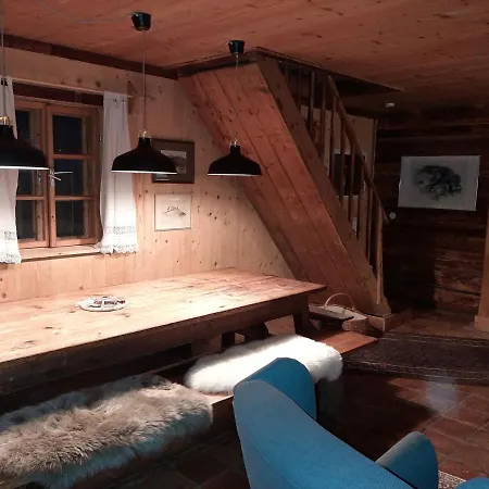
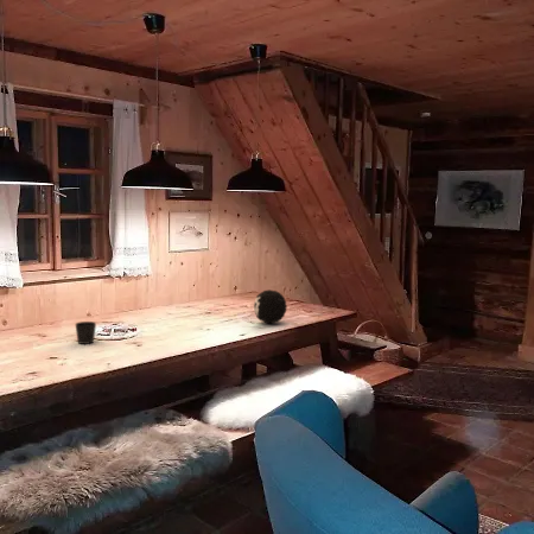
+ cup [75,320,97,345]
+ decorative orb [253,288,288,325]
